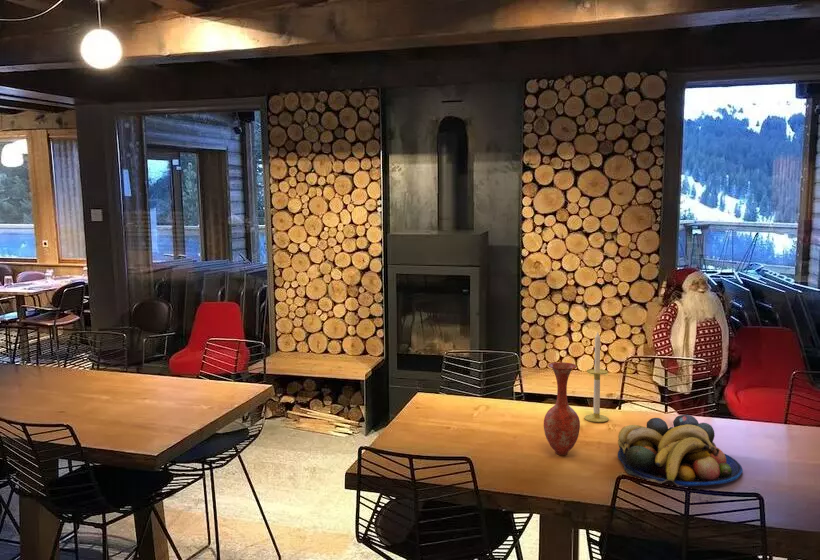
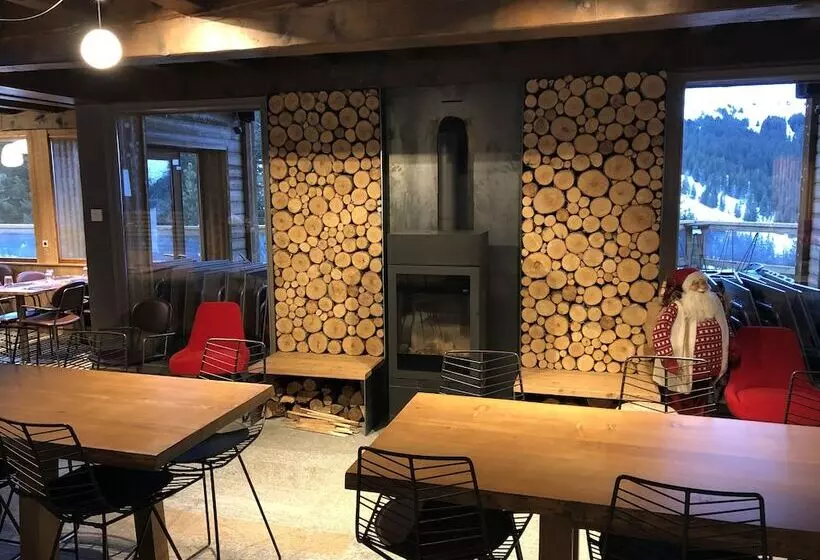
- vase [543,361,581,456]
- candle [583,331,610,423]
- fruit bowl [617,414,744,487]
